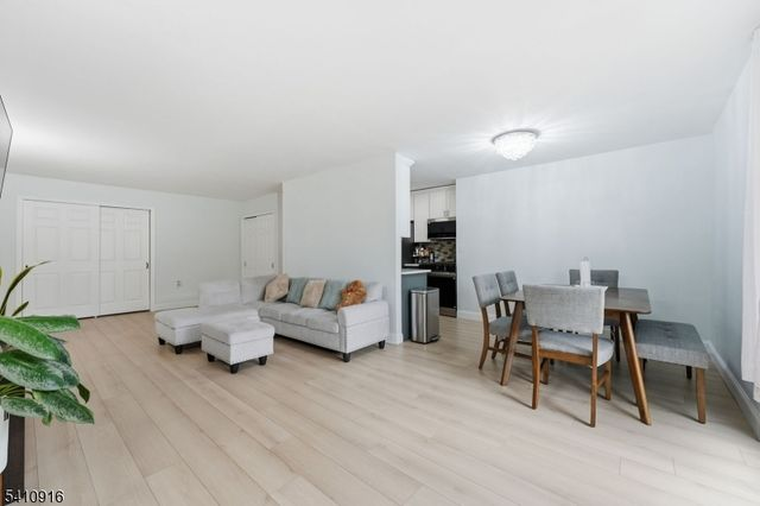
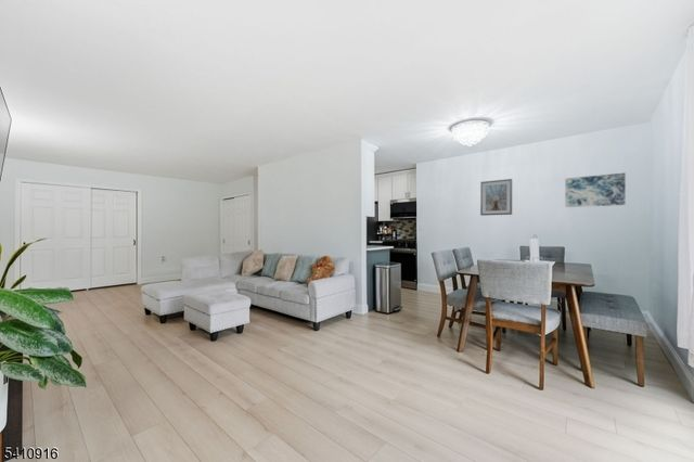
+ picture frame [479,178,513,217]
+ wall art [564,172,627,208]
